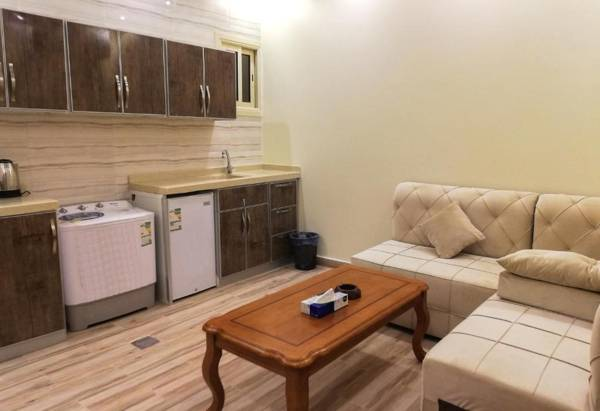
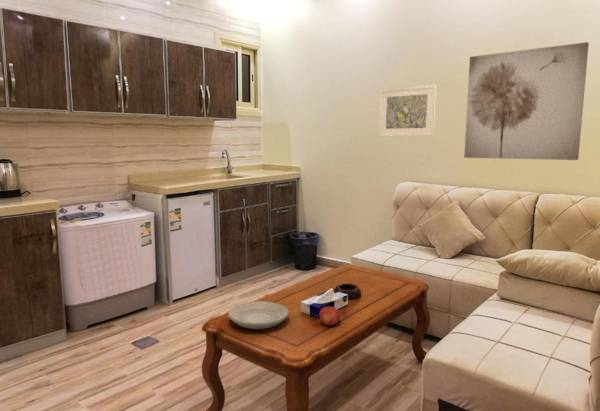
+ fruit [318,306,341,326]
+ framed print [378,84,437,138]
+ plate [227,300,290,330]
+ wall art [463,41,590,161]
